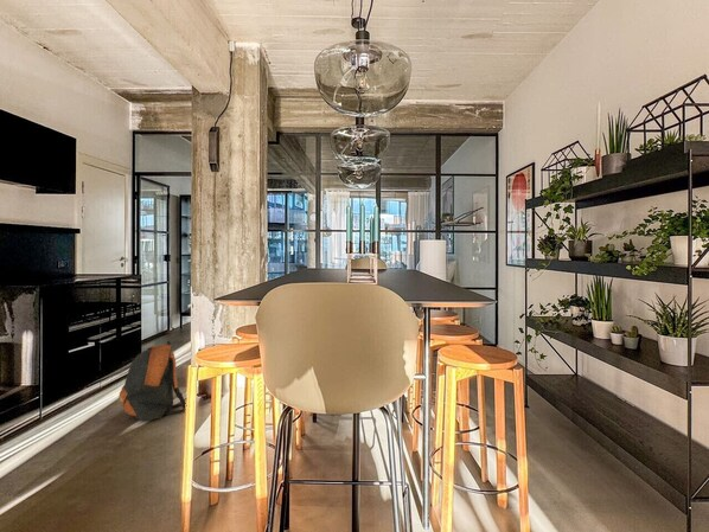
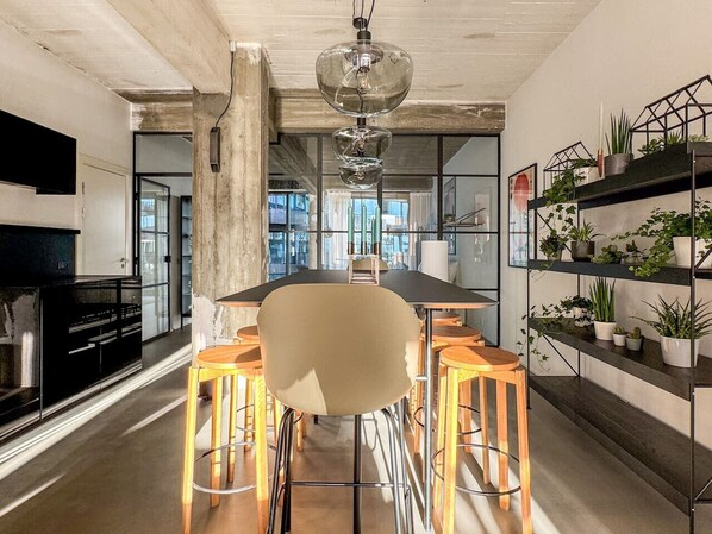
- backpack [117,340,186,422]
